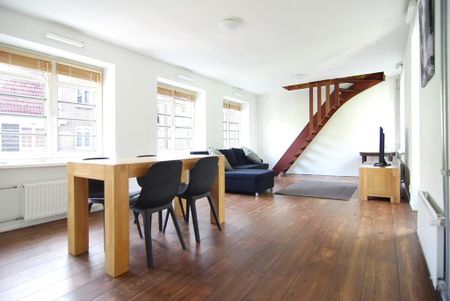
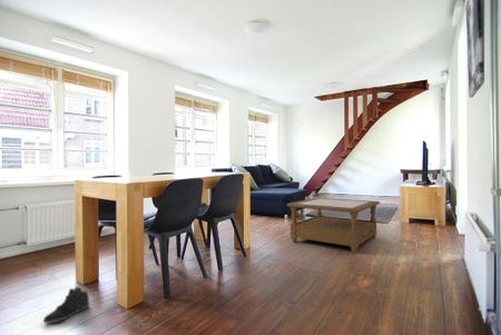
+ sneaker [42,286,90,325]
+ coffee table [286,197,381,253]
